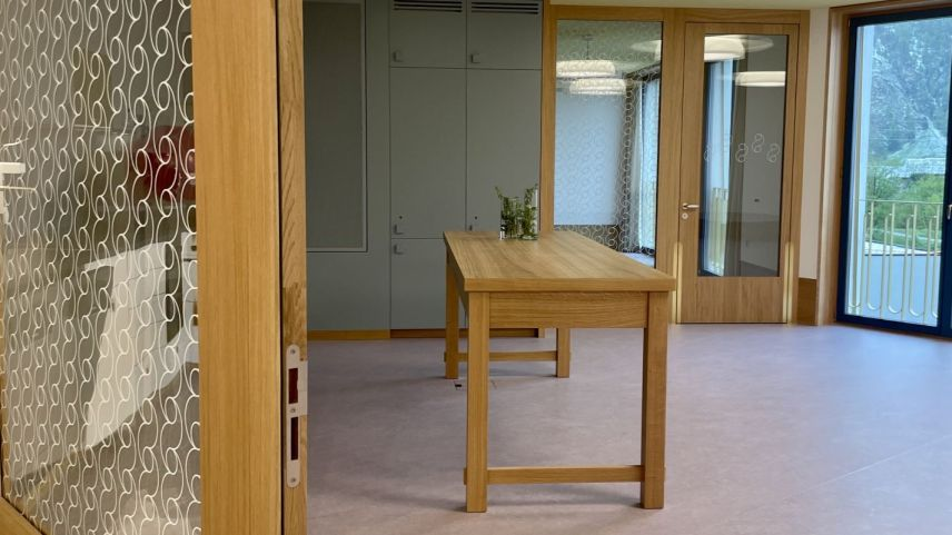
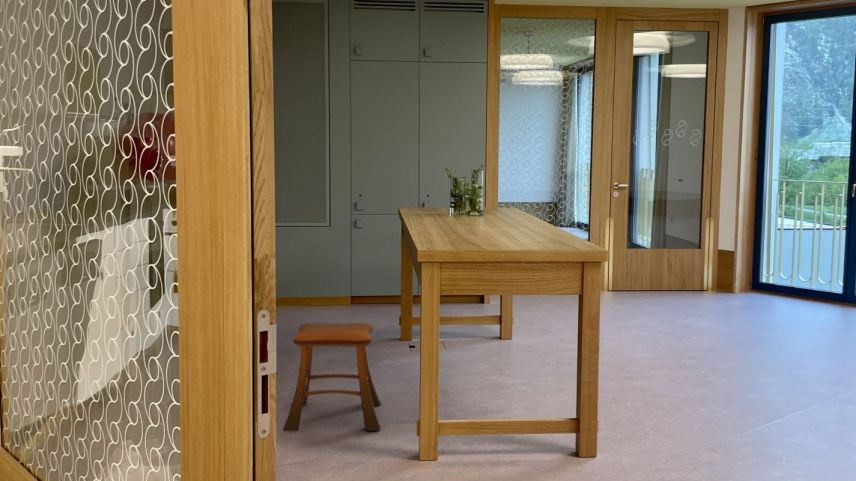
+ stool [281,322,382,432]
